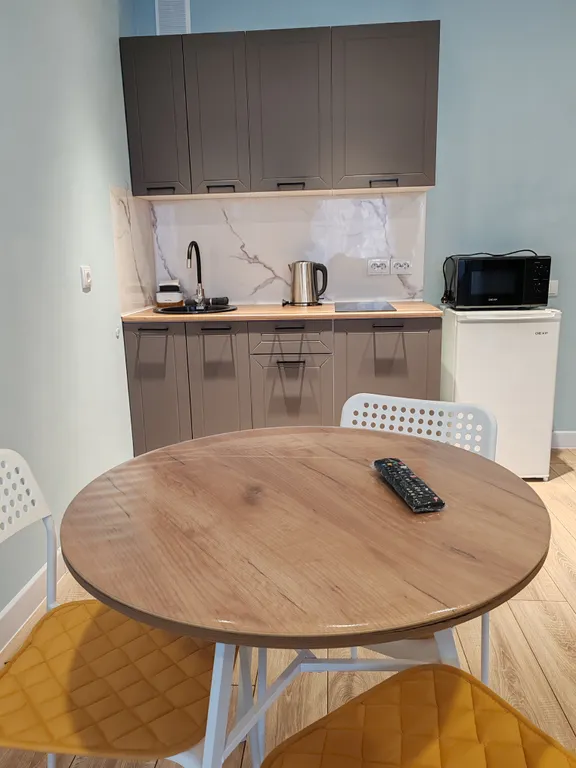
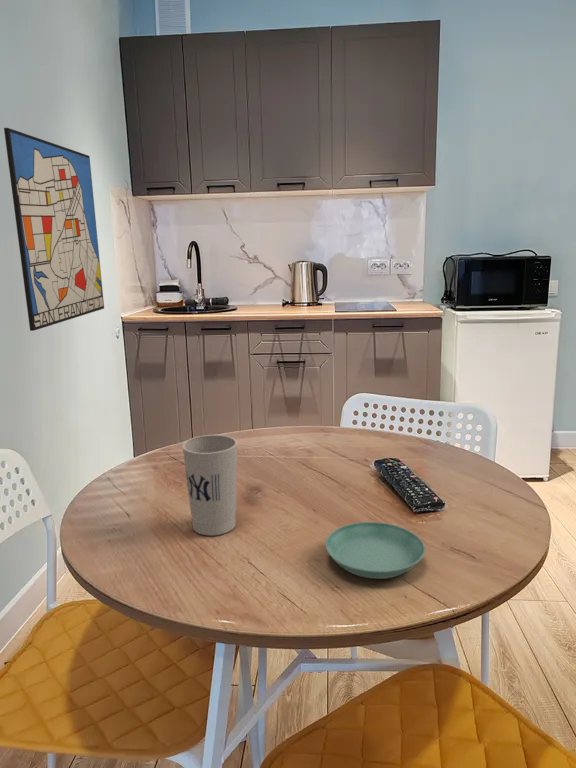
+ saucer [325,521,426,580]
+ wall art [3,127,105,332]
+ cup [181,434,238,537]
